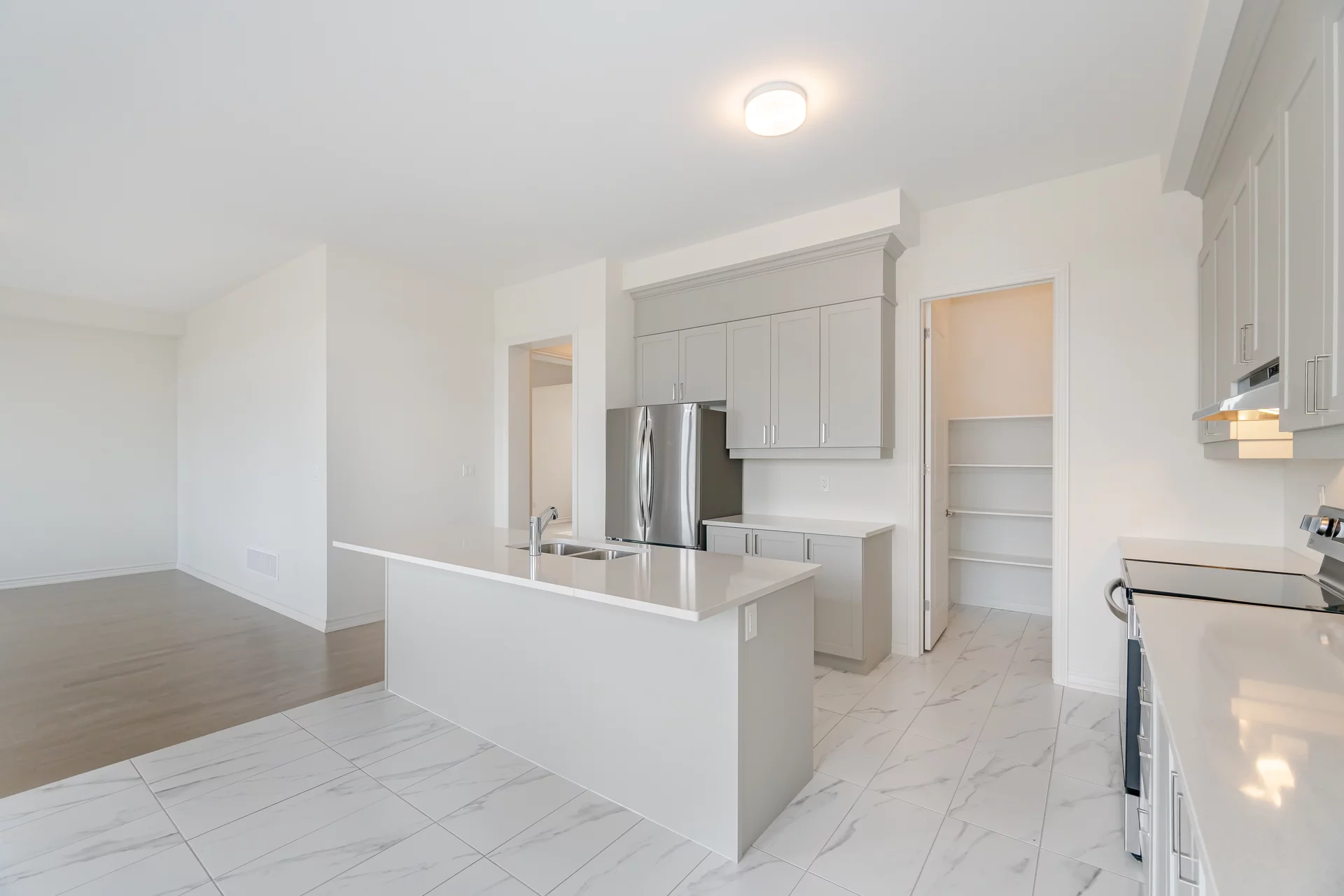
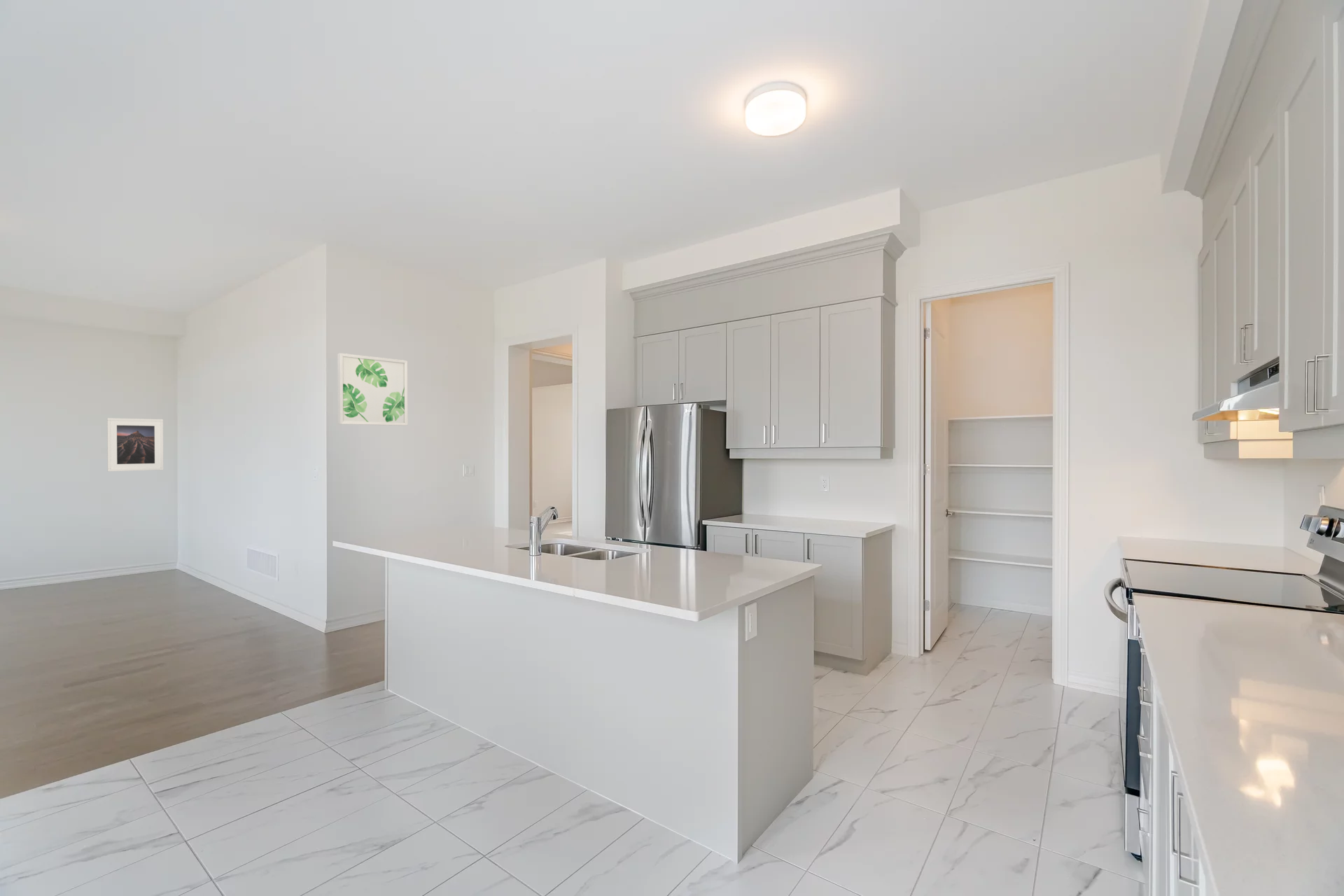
+ wall art [337,353,408,426]
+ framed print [106,417,164,472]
